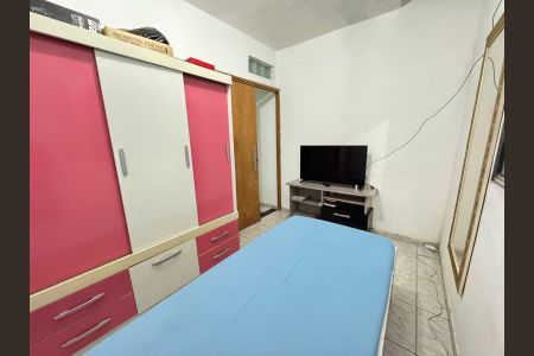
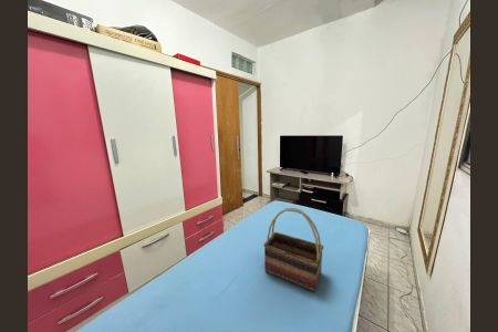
+ woven basket [262,207,324,292]
